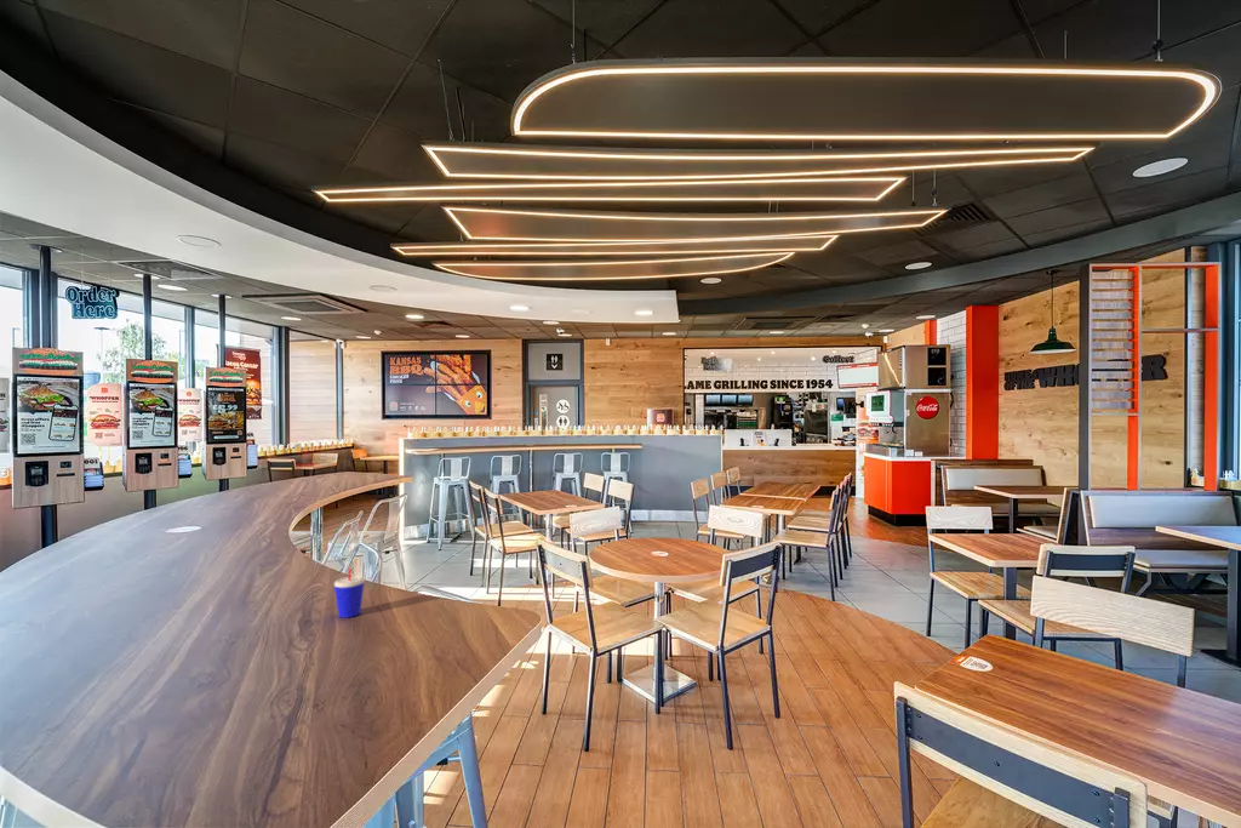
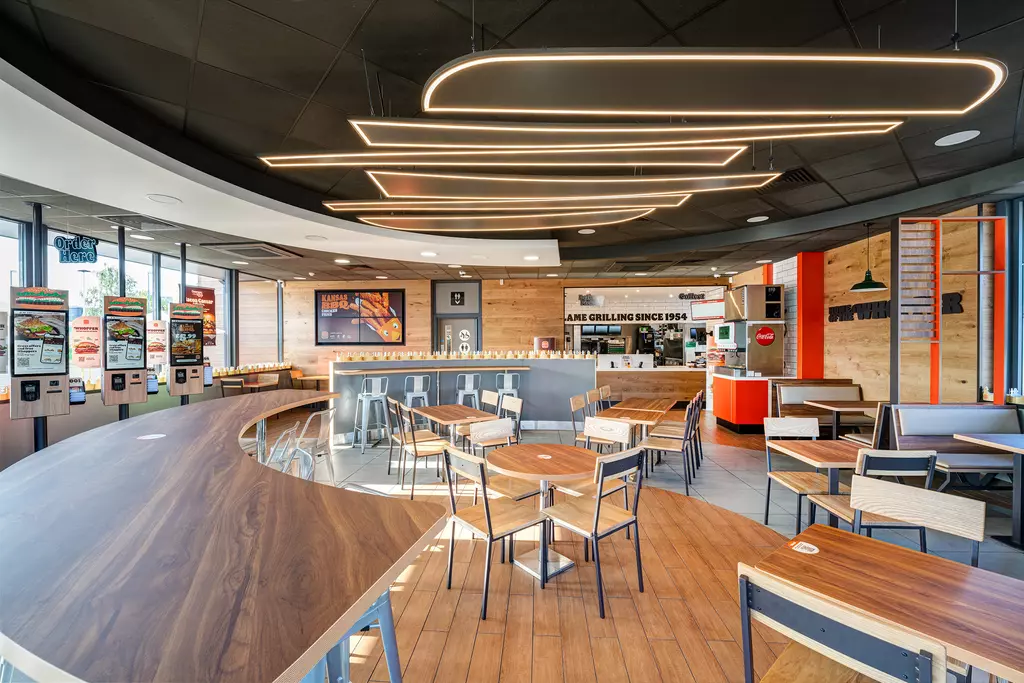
- beverage cup [333,566,366,619]
